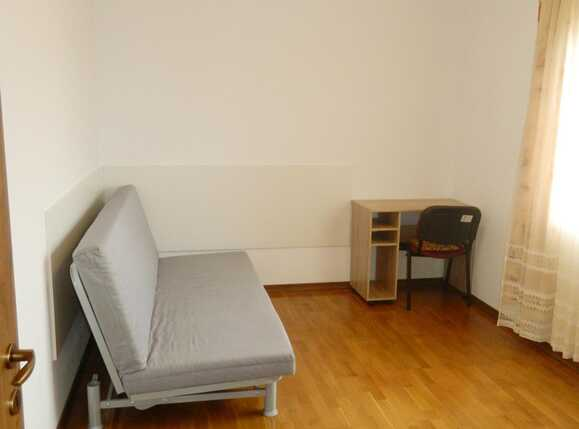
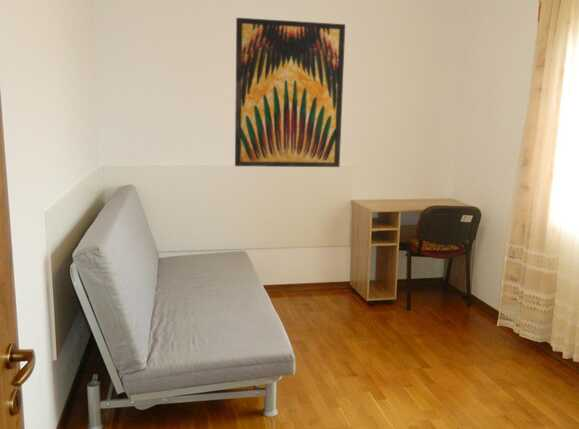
+ wall art [234,17,346,168]
